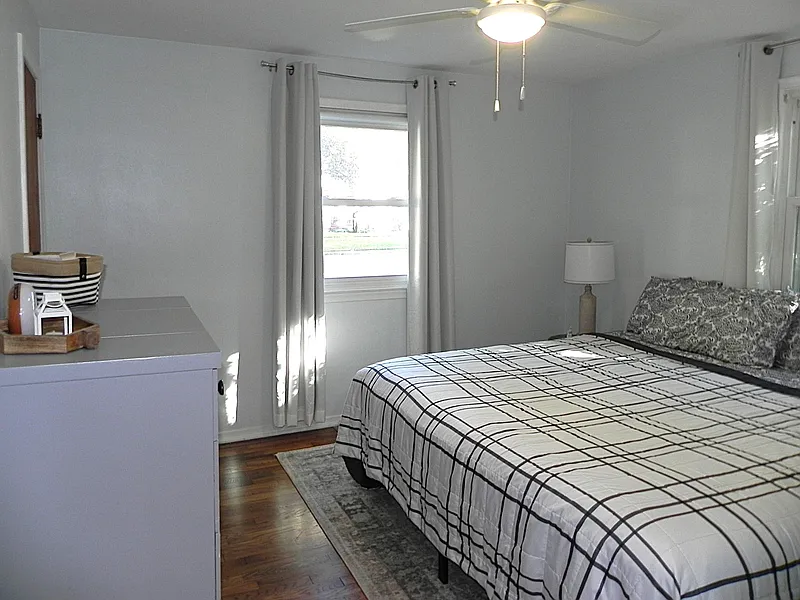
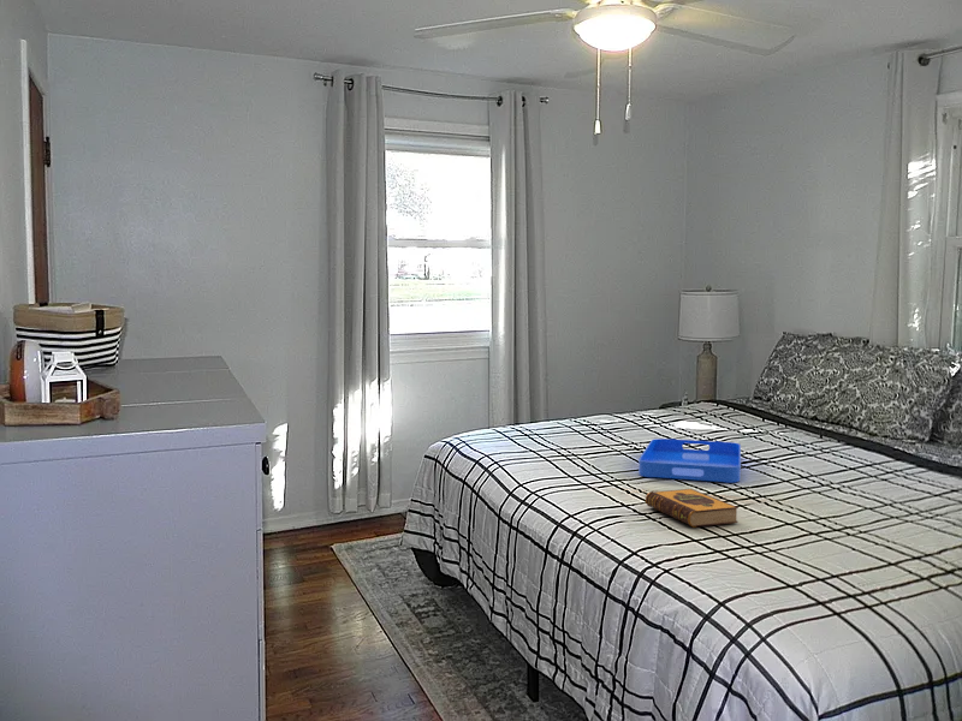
+ hardback book [645,488,740,529]
+ serving tray [637,437,742,484]
